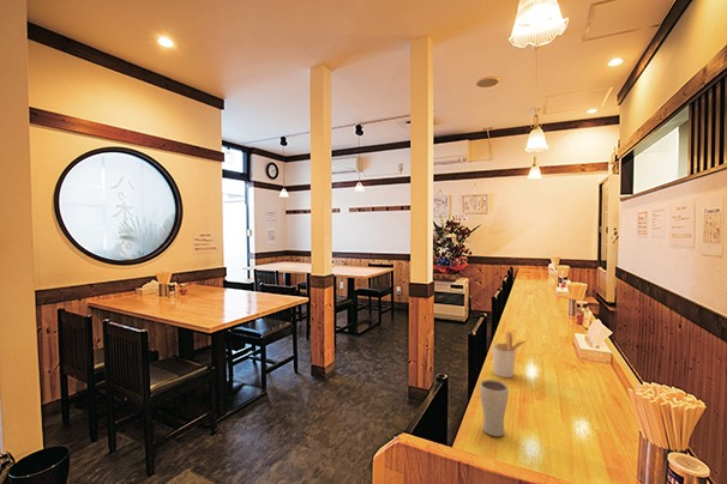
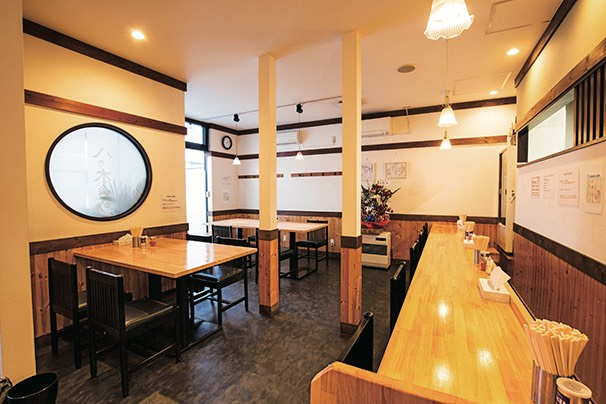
- drinking glass [479,379,510,437]
- utensil holder [491,331,527,379]
